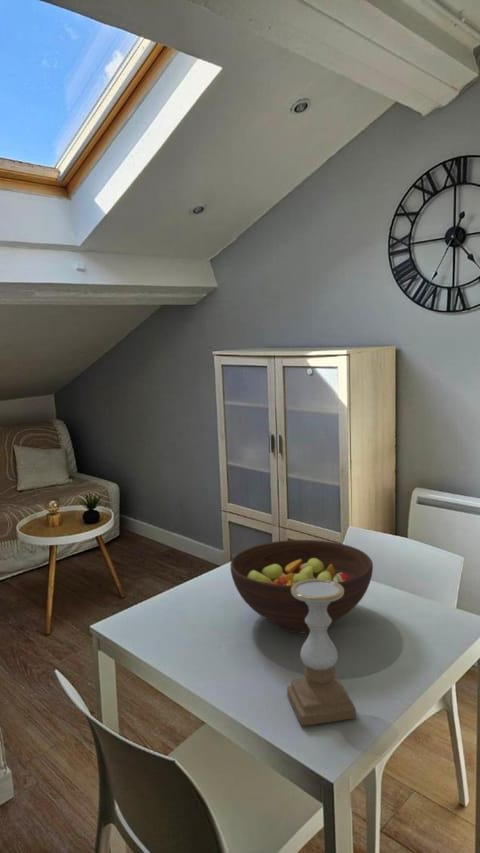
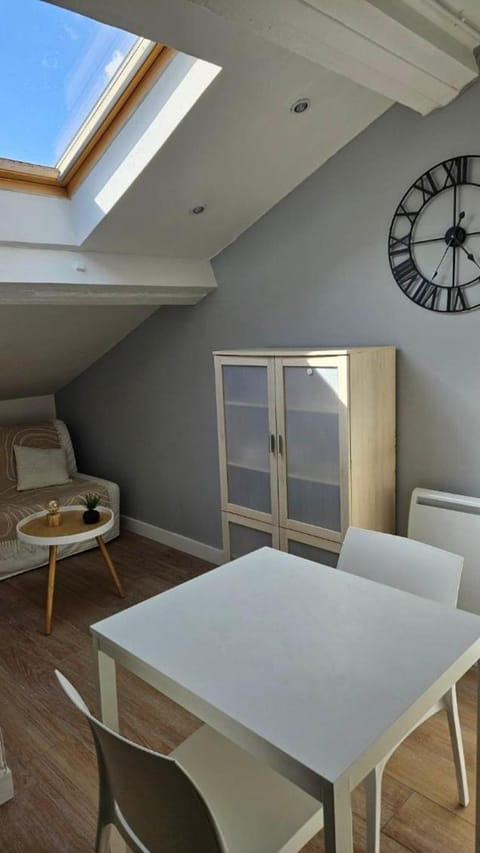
- candle holder [286,579,357,727]
- fruit bowl [230,539,374,634]
